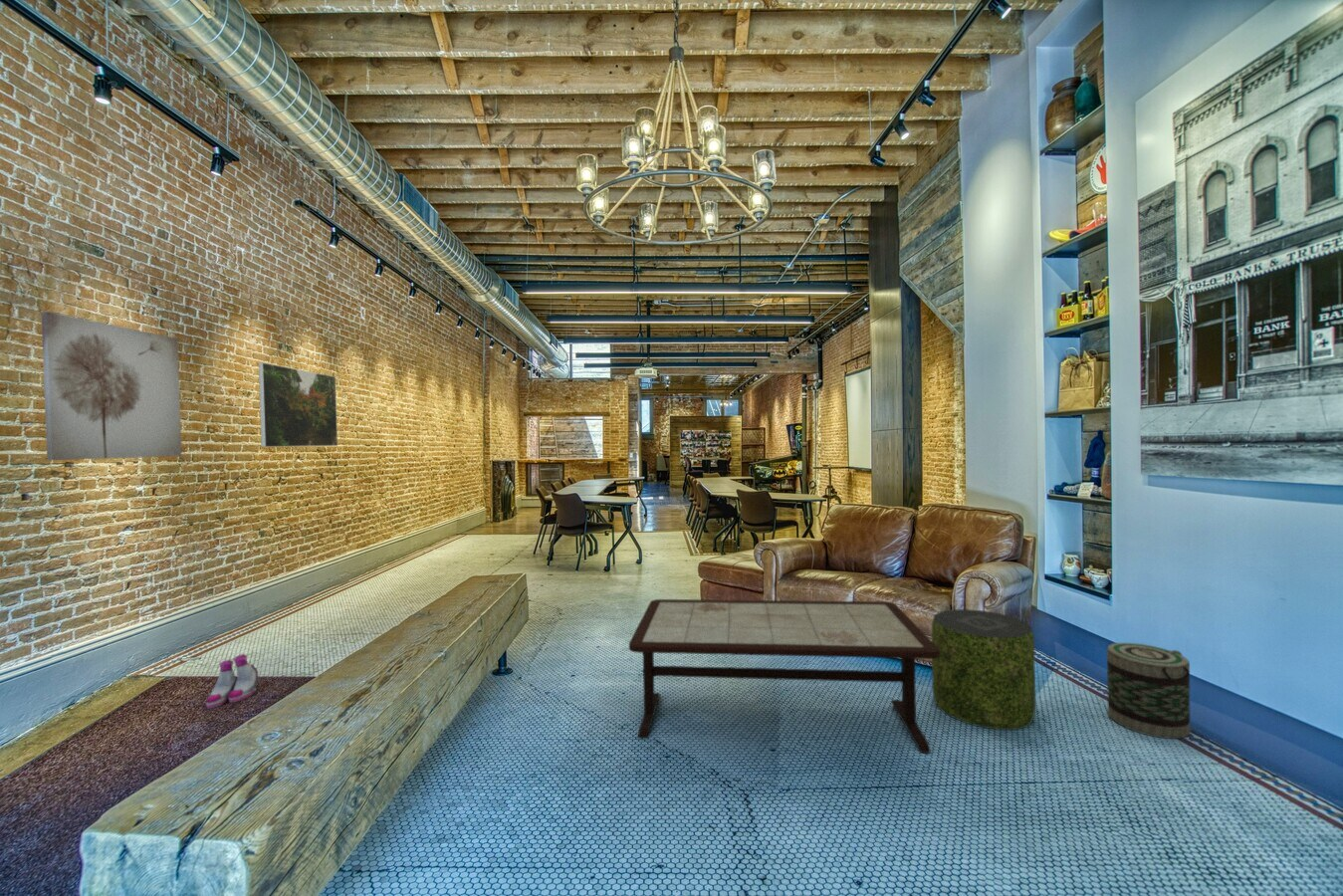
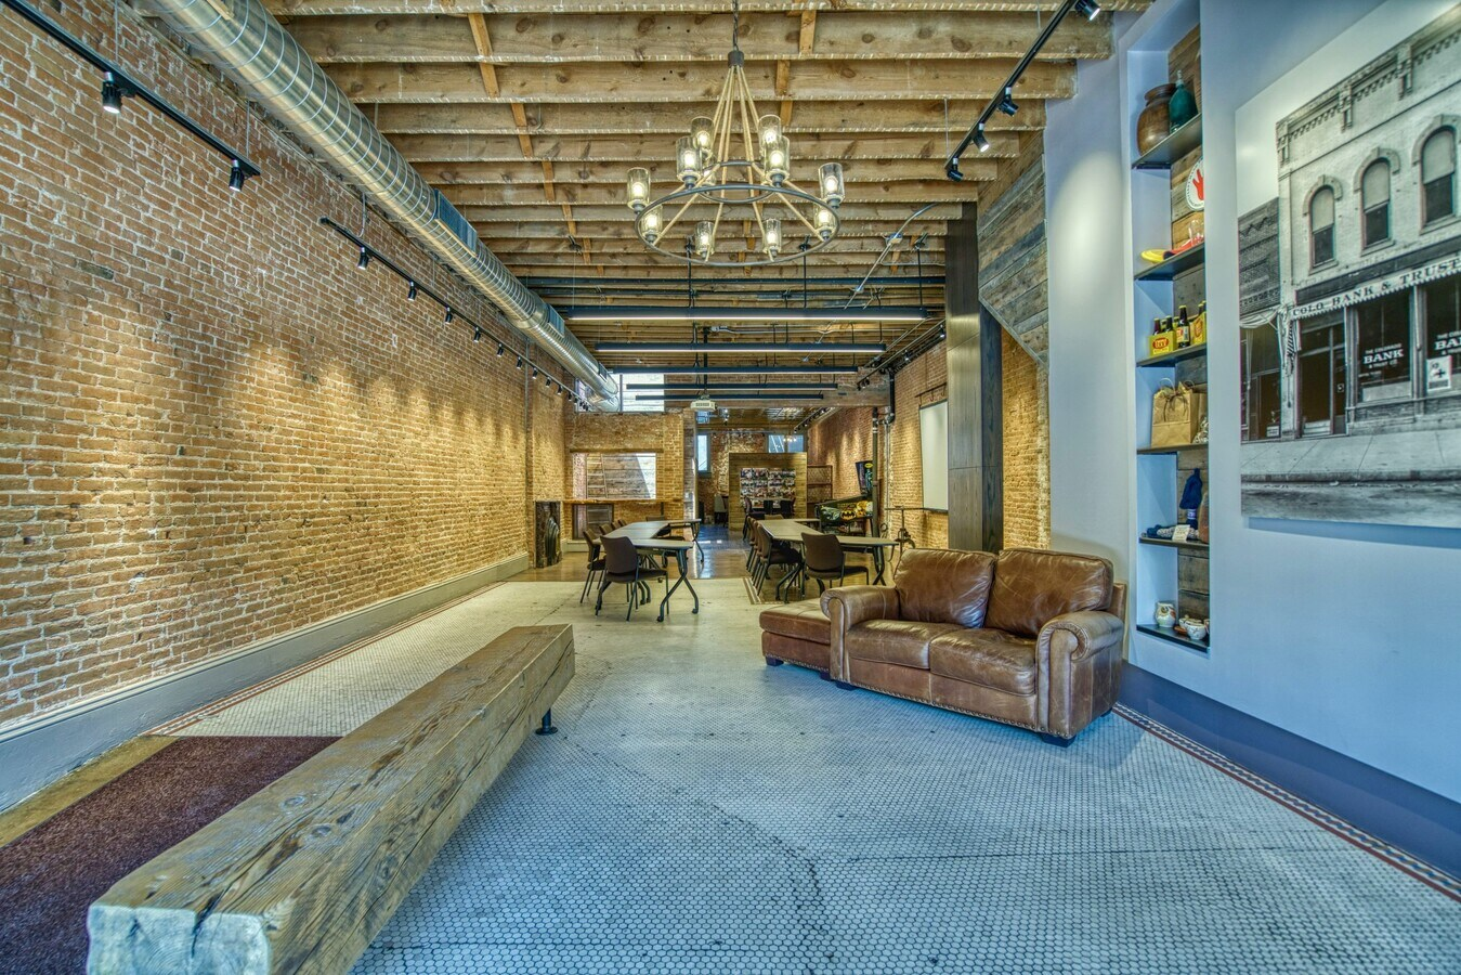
- coffee table [628,598,940,754]
- wall art [40,311,183,461]
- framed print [258,361,338,448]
- pouf [931,608,1036,731]
- basket [1106,642,1191,740]
- boots [205,653,259,709]
